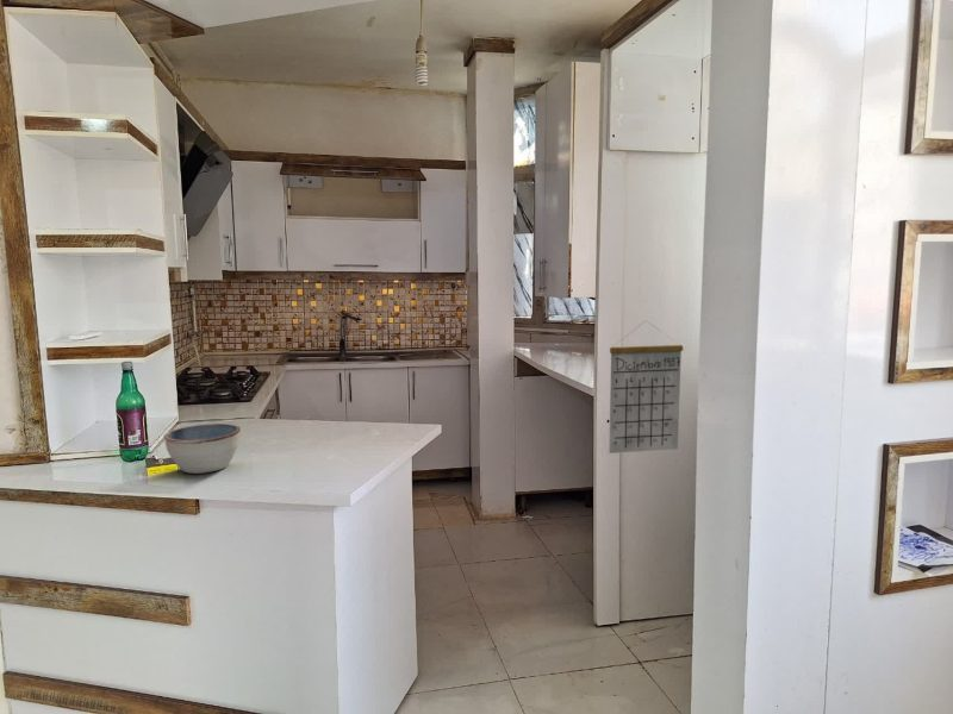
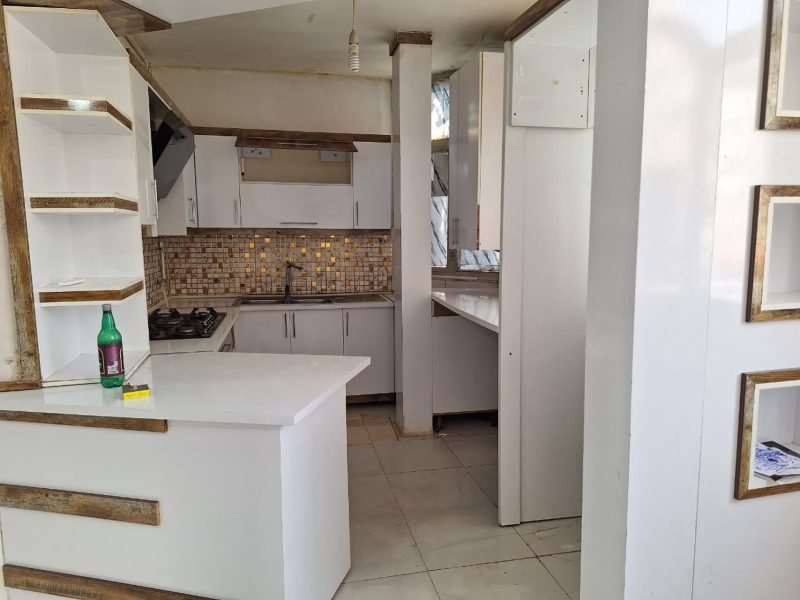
- calendar [608,320,684,455]
- bowl [163,422,242,475]
